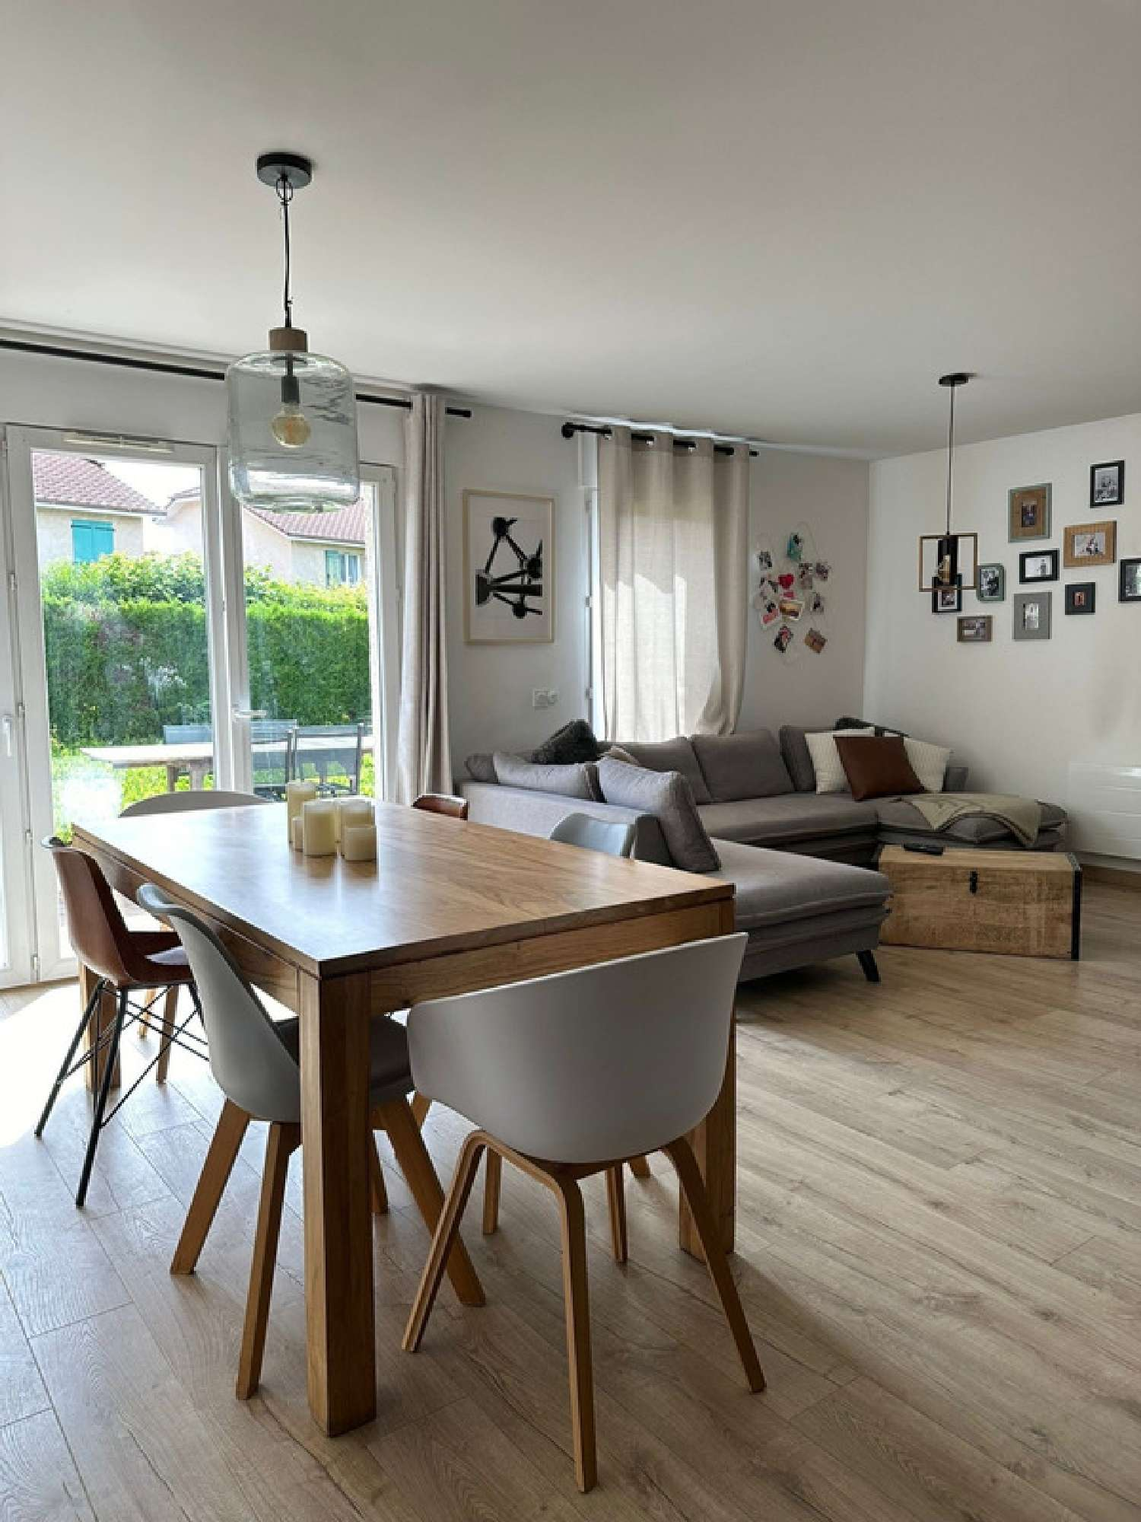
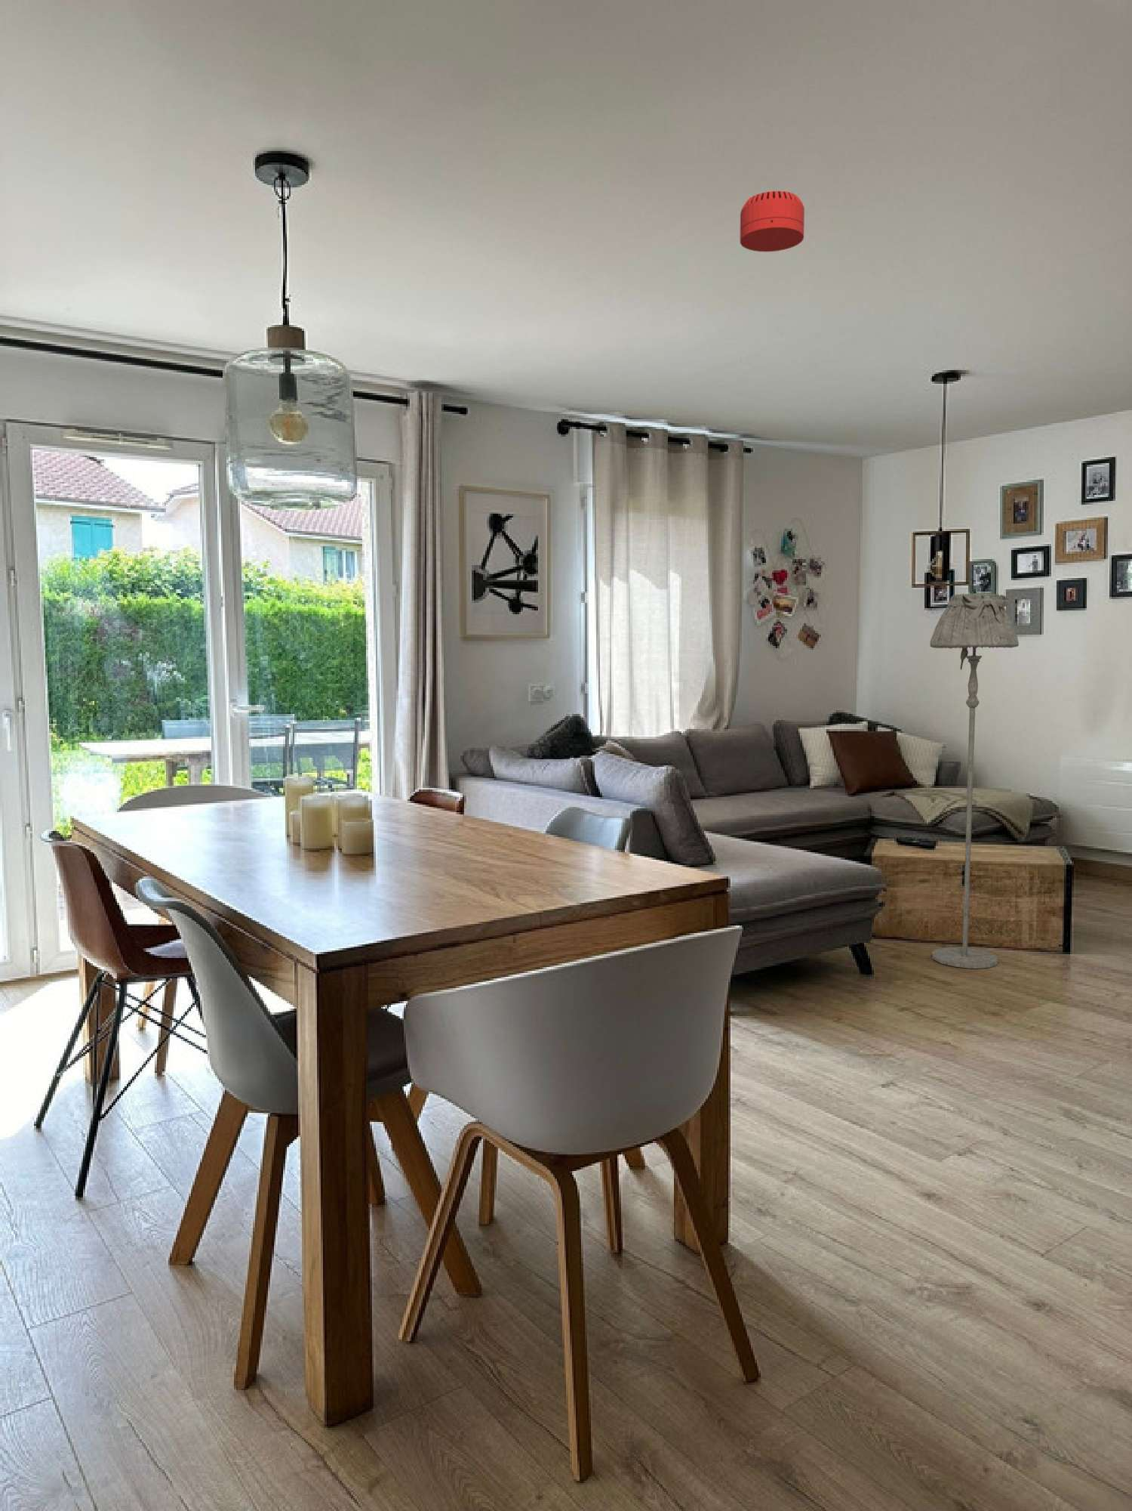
+ smoke detector [740,190,805,252]
+ floor lamp [929,593,1019,970]
